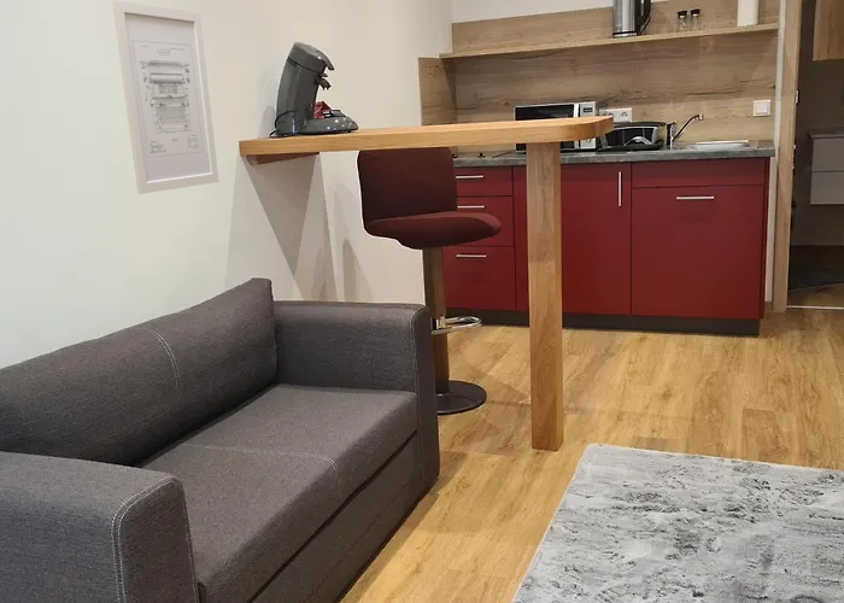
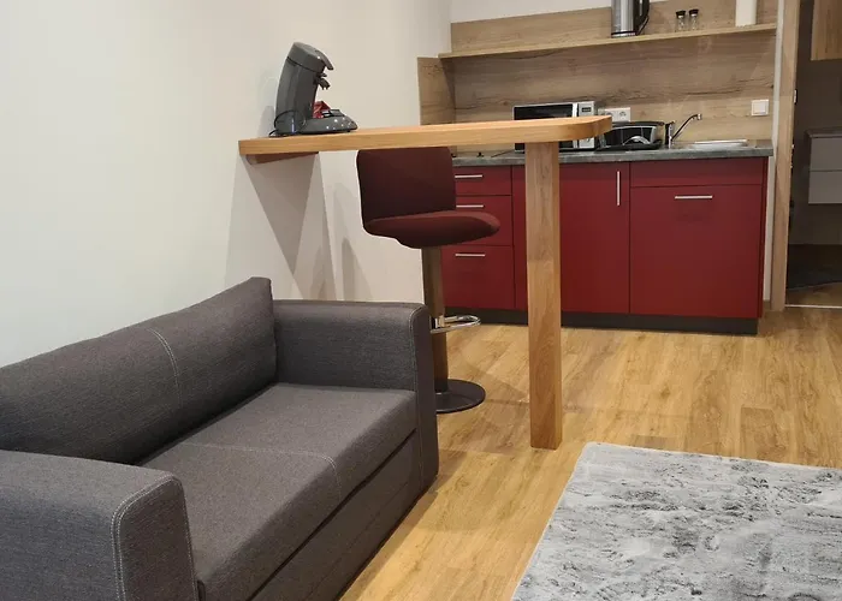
- wall art [111,0,219,195]
